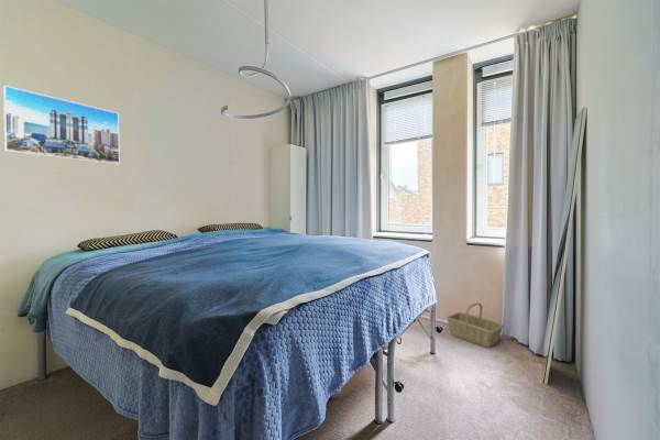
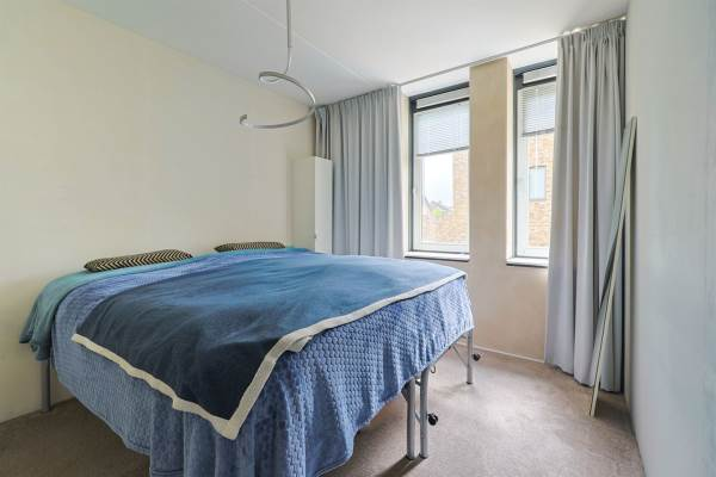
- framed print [2,85,121,166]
- basket [446,301,505,349]
